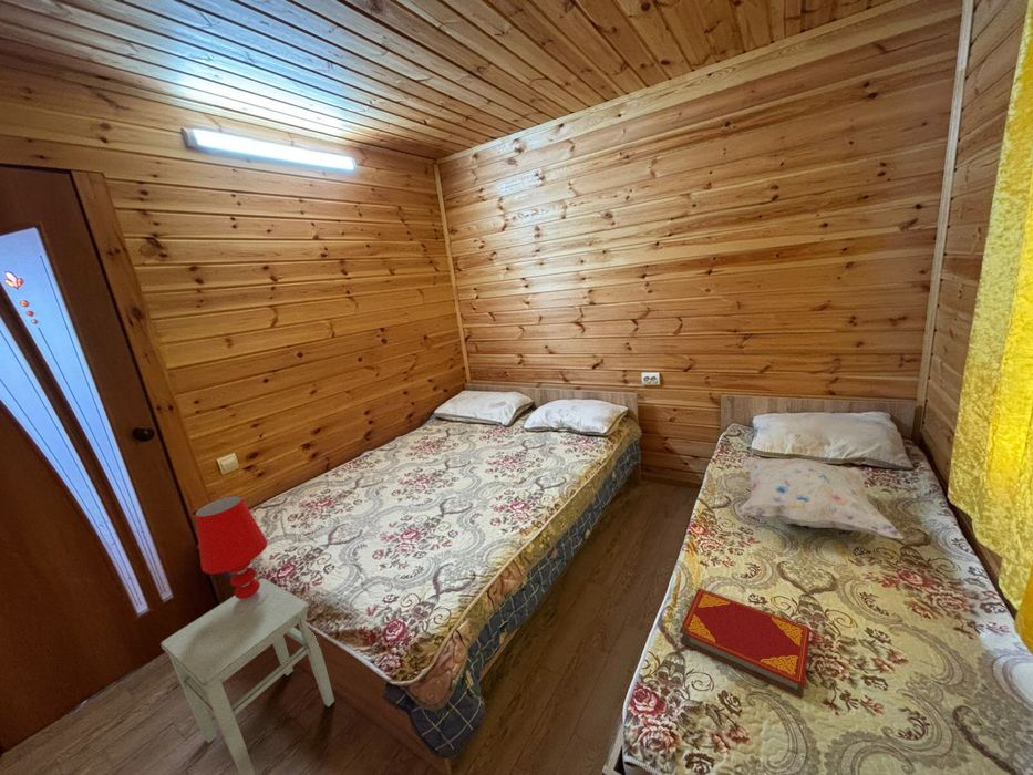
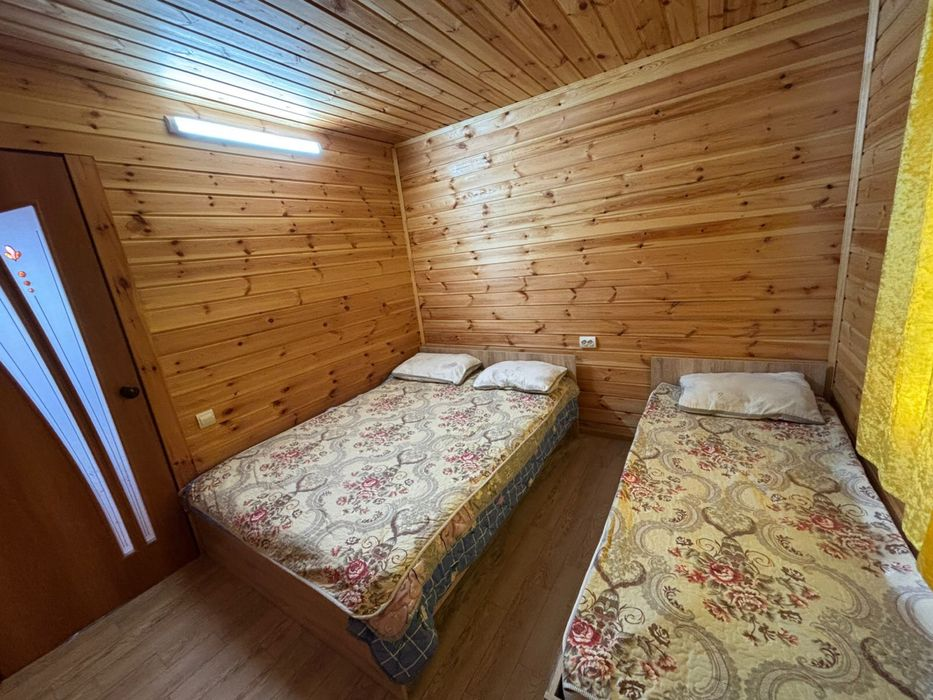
- hardback book [679,587,812,699]
- stool [159,577,335,775]
- decorative pillow [736,457,905,539]
- table lamp [195,495,268,612]
